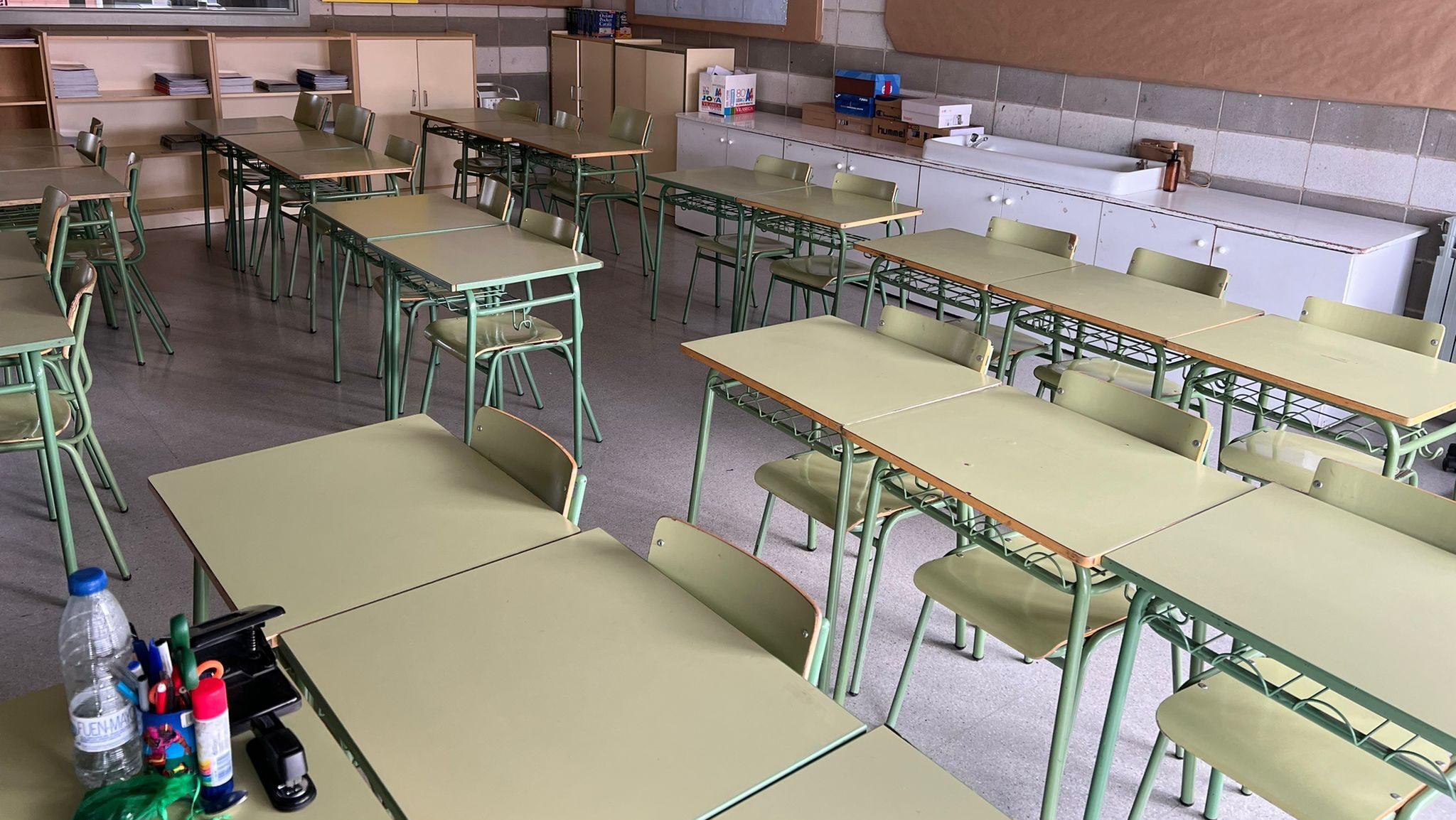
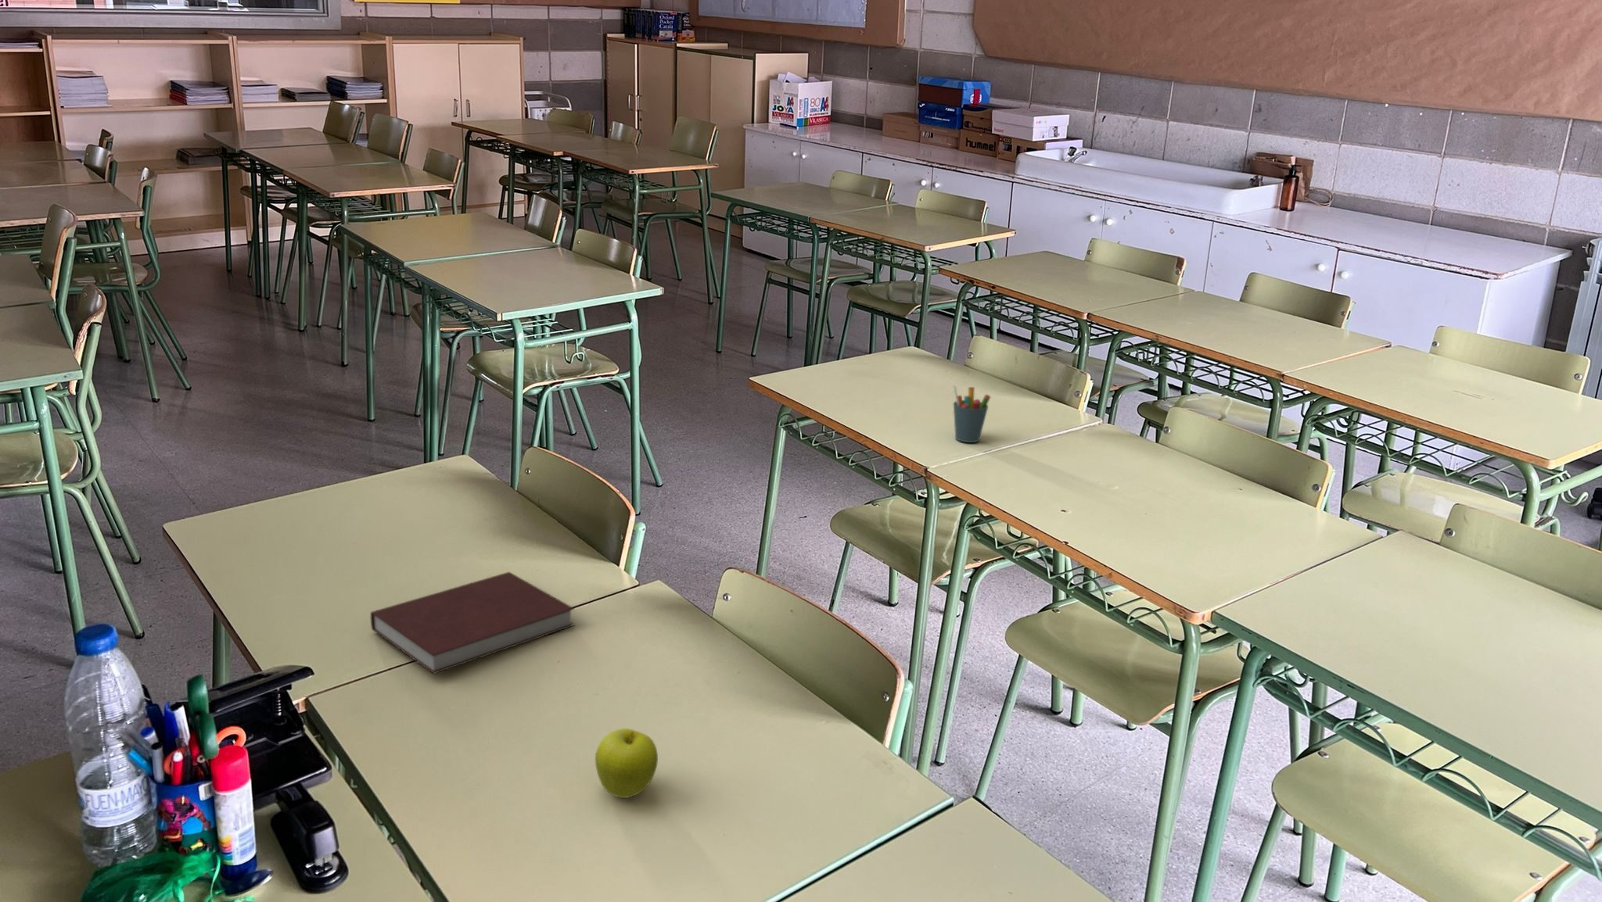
+ notebook [370,571,575,674]
+ pen holder [953,384,991,443]
+ fruit [594,728,659,799]
